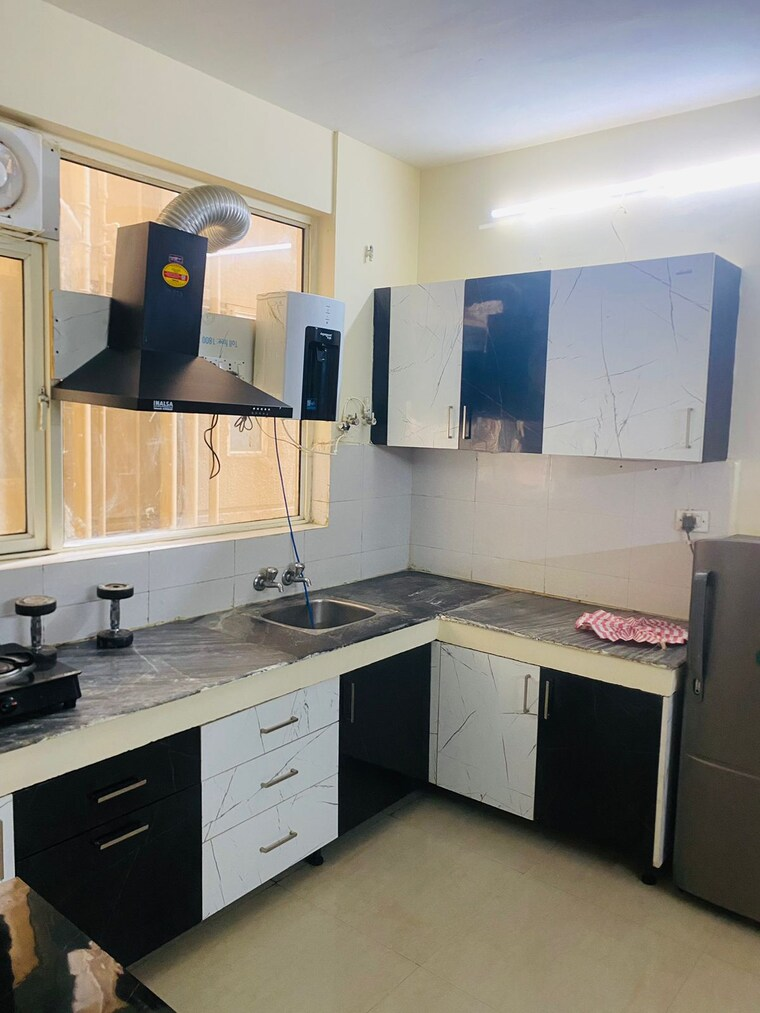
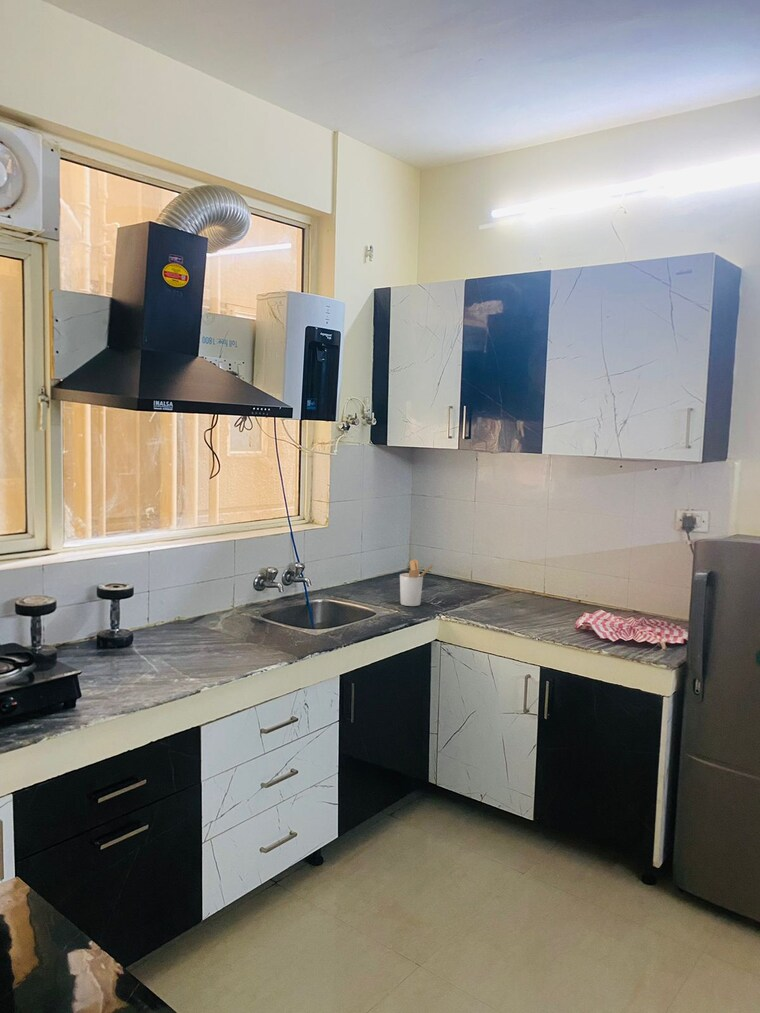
+ utensil holder [399,558,435,607]
